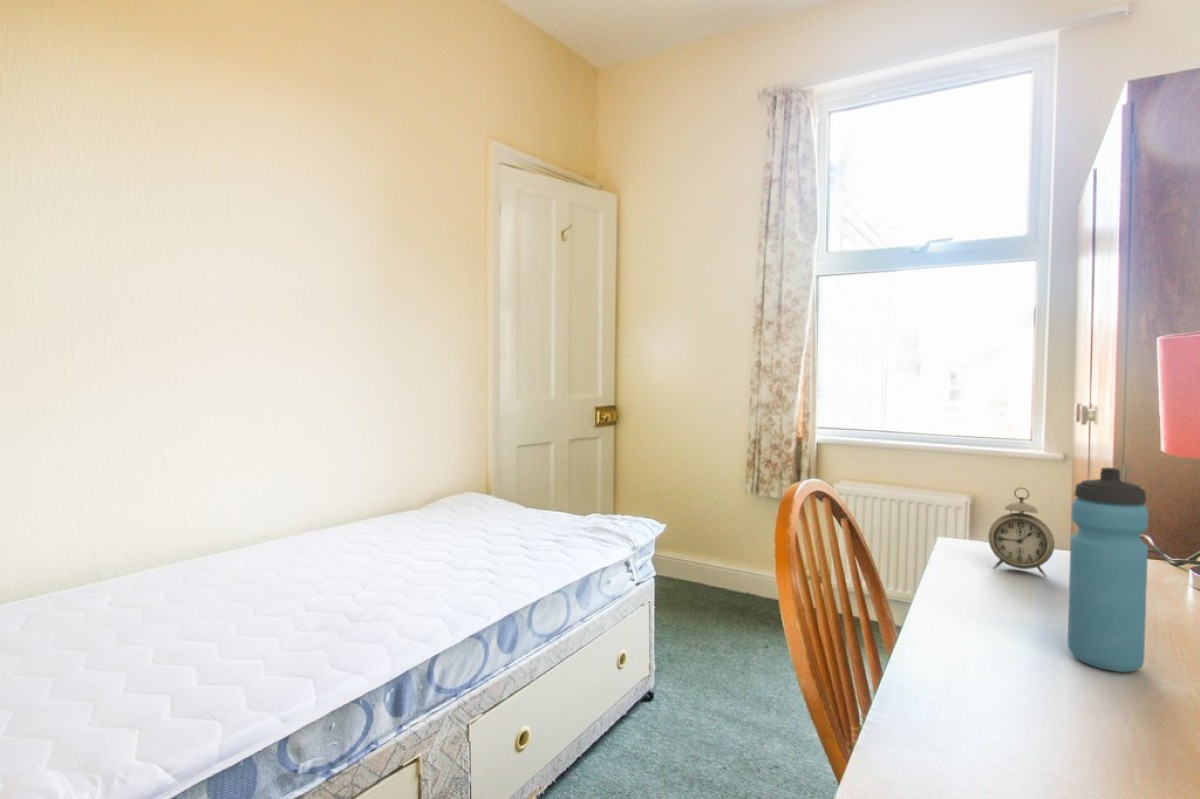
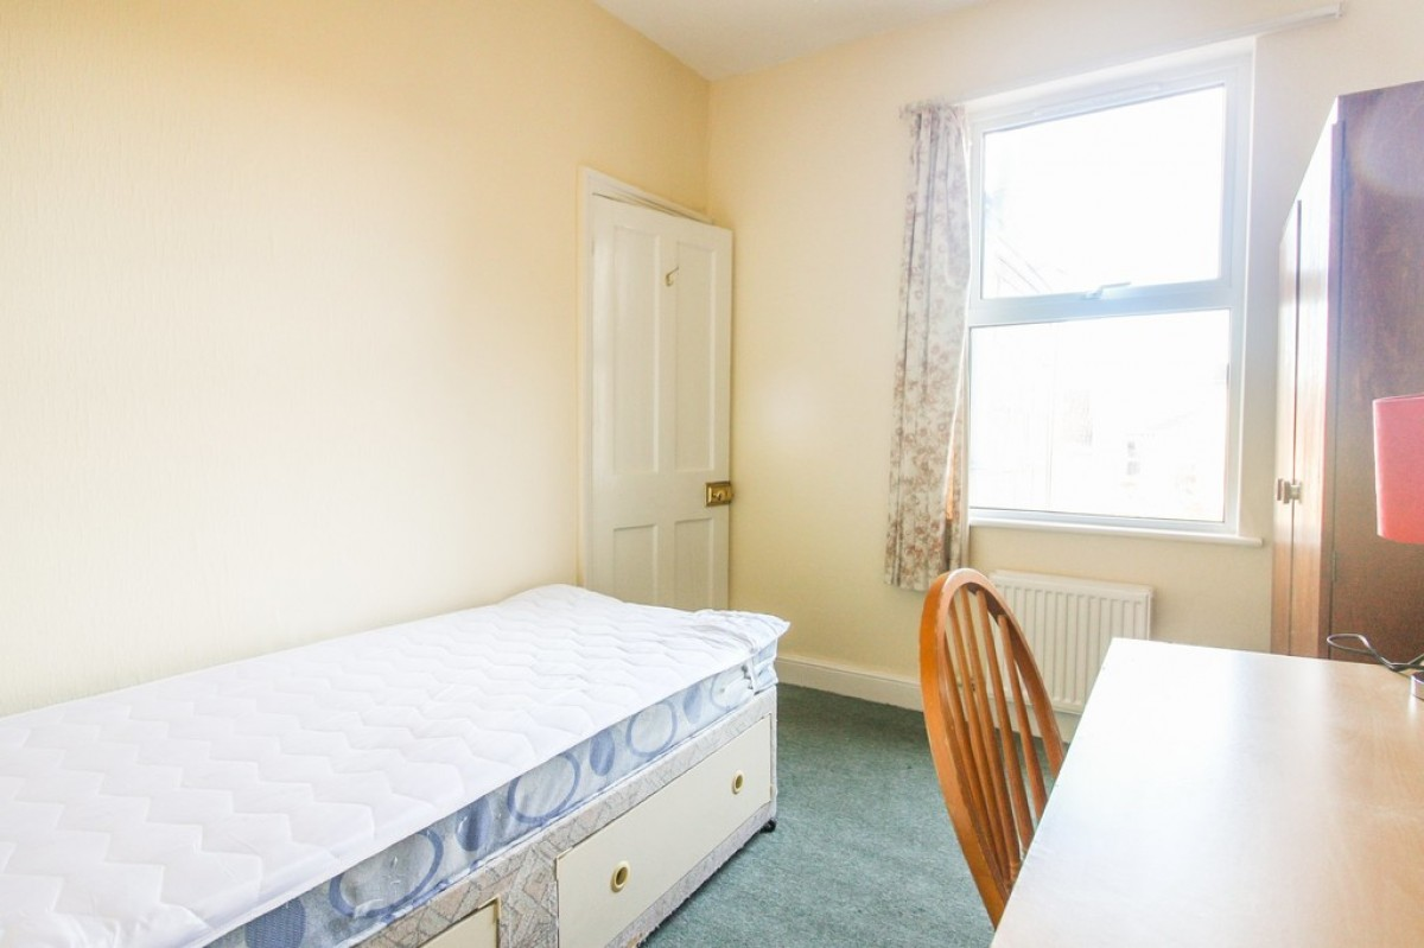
- alarm clock [987,486,1055,578]
- water bottle [1066,467,1149,673]
